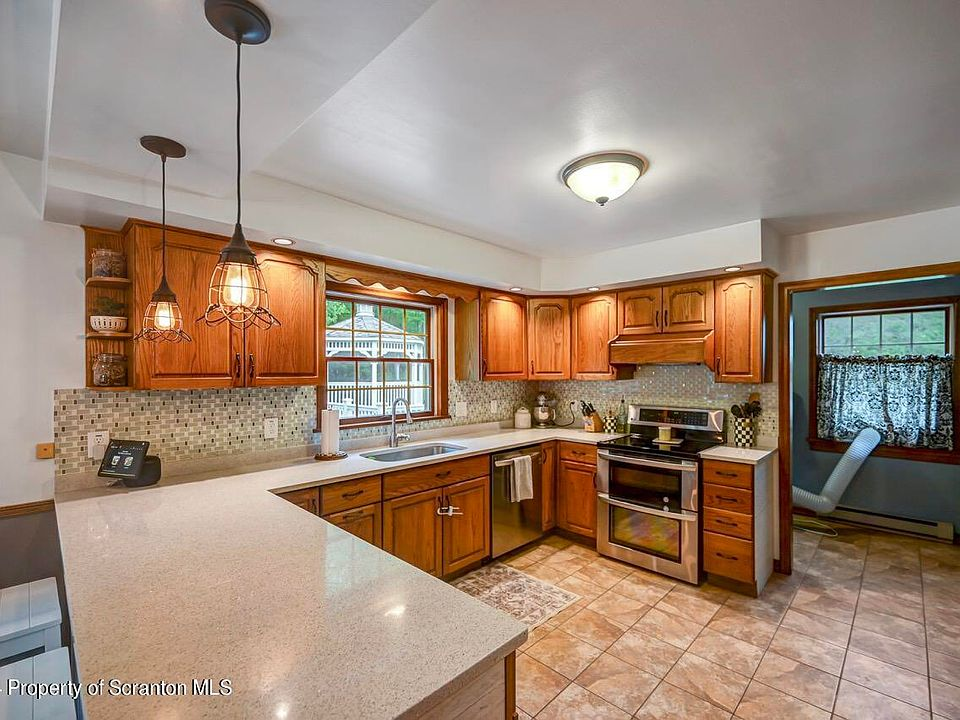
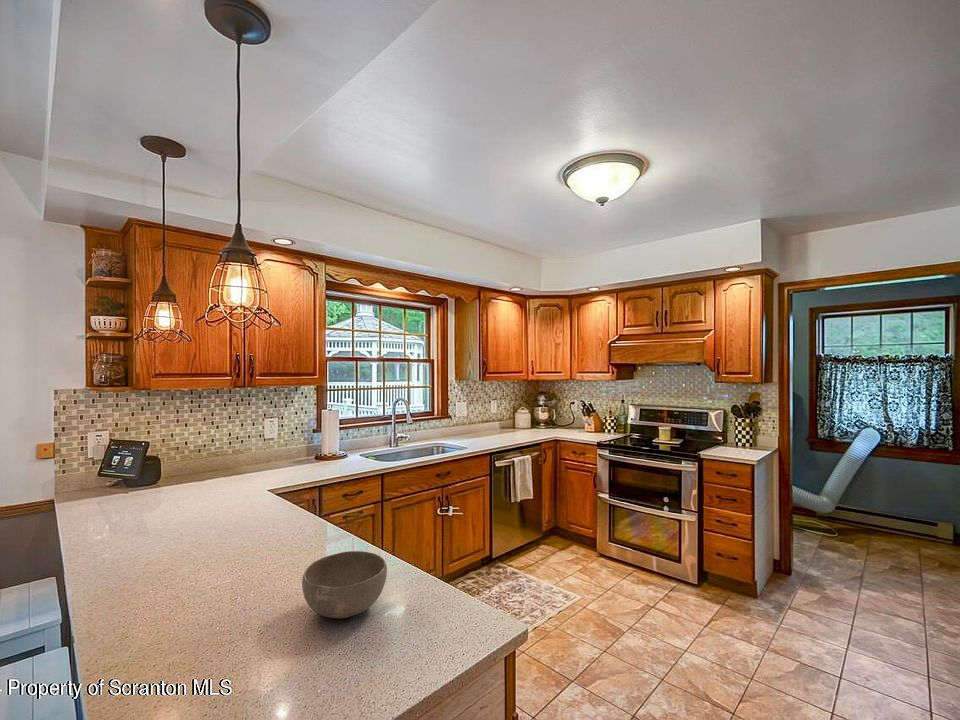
+ bowl [301,550,388,619]
